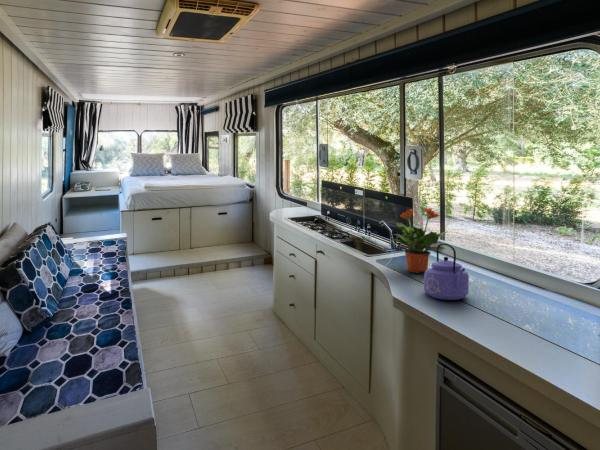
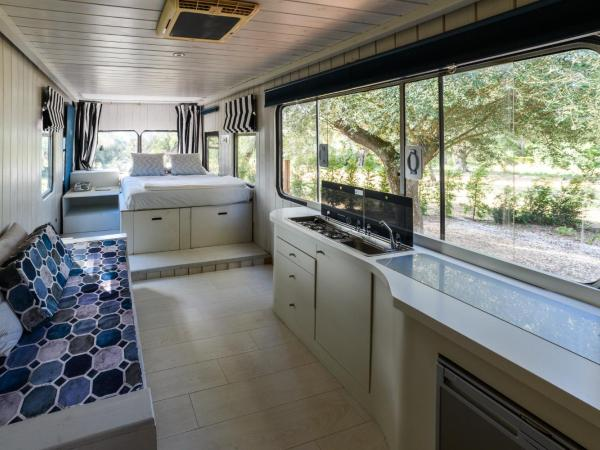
- potted plant [389,207,449,274]
- kettle [423,242,470,301]
